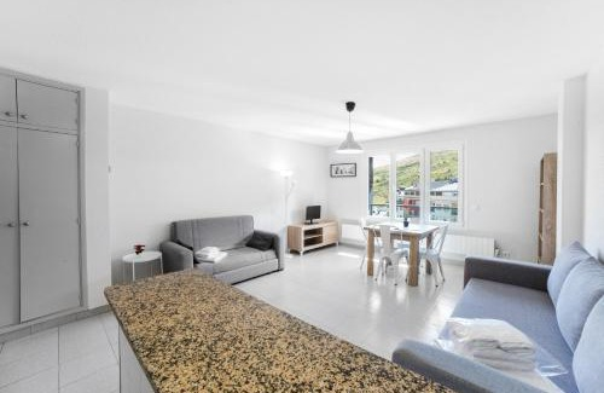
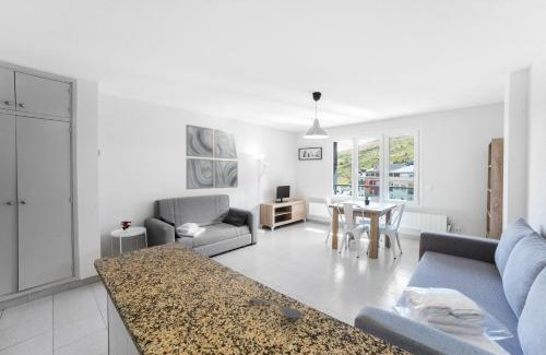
+ soupspoon [248,297,302,319]
+ wall art [185,123,239,190]
